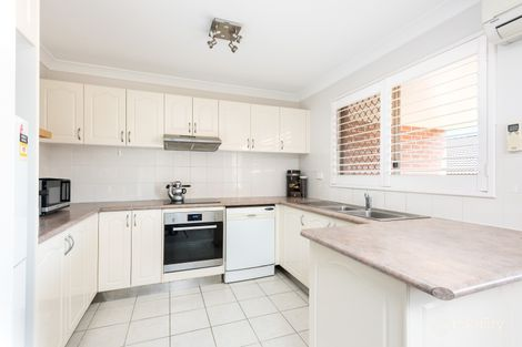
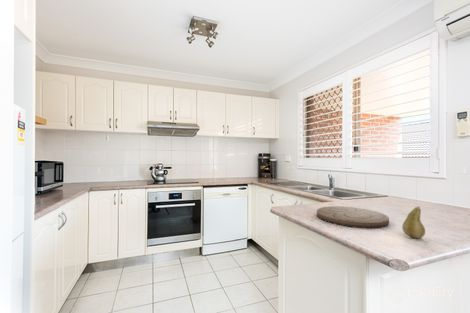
+ cutting board [316,205,390,229]
+ fruit [401,206,426,239]
